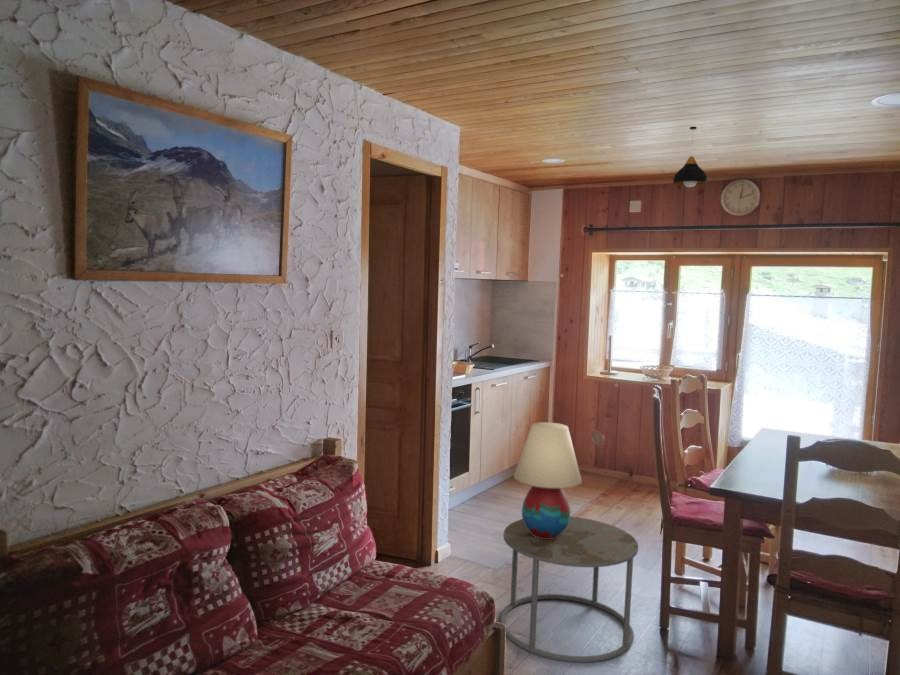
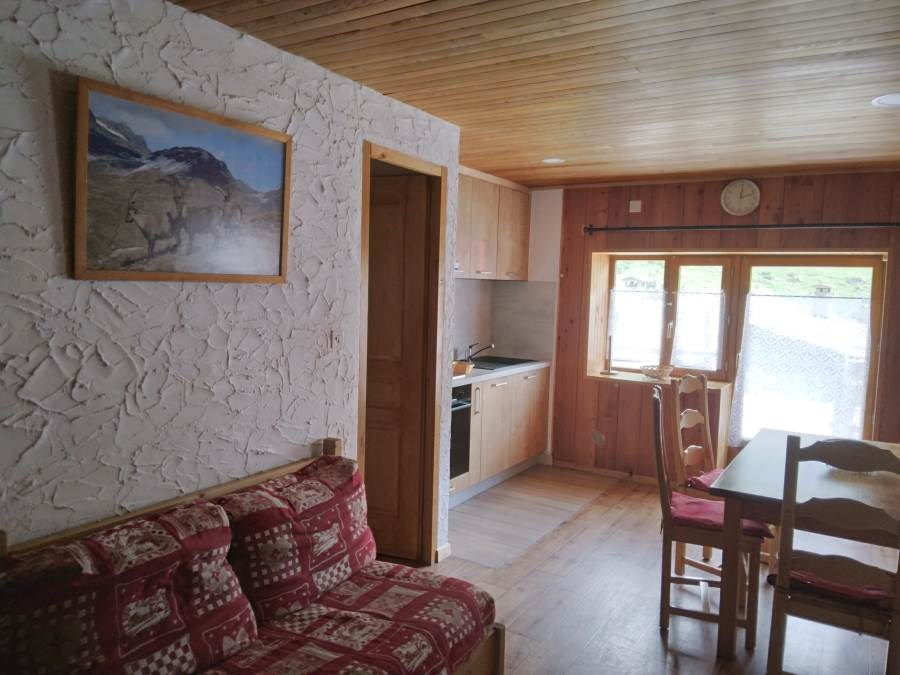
- table lamp [513,421,583,539]
- pendant light [672,126,708,188]
- side table [498,515,639,664]
